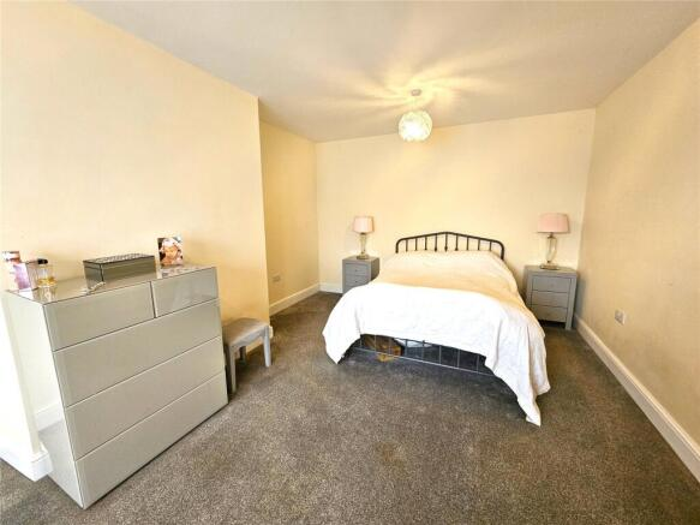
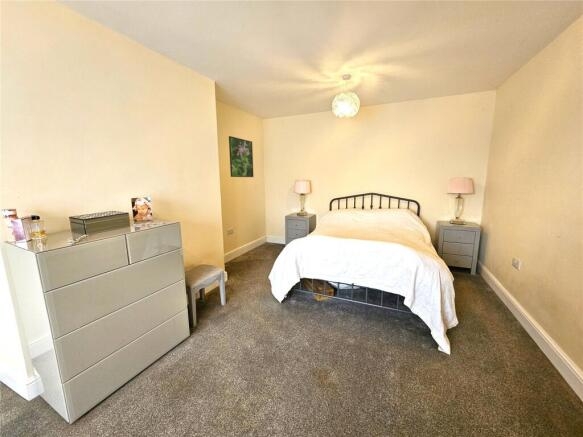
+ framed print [228,135,254,178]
